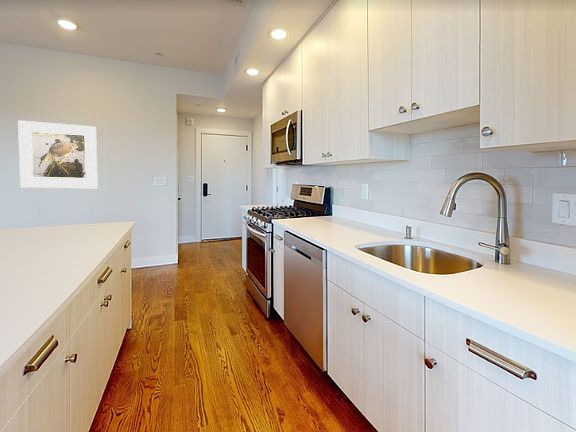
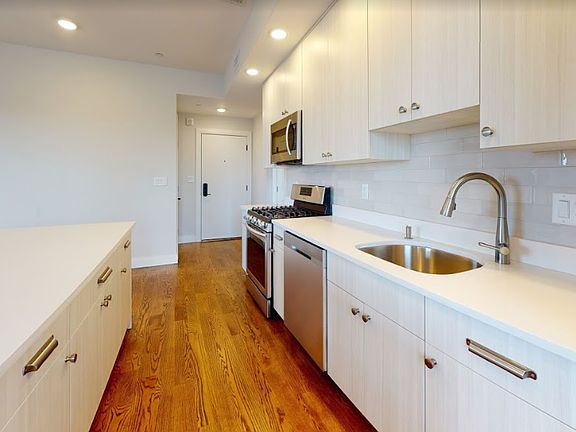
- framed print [17,119,99,189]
